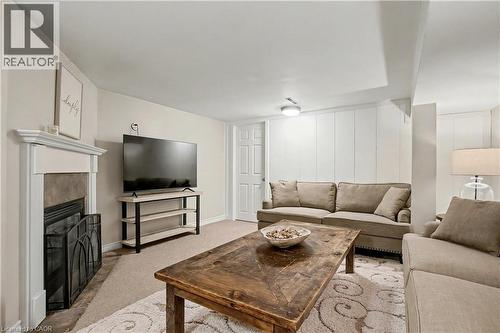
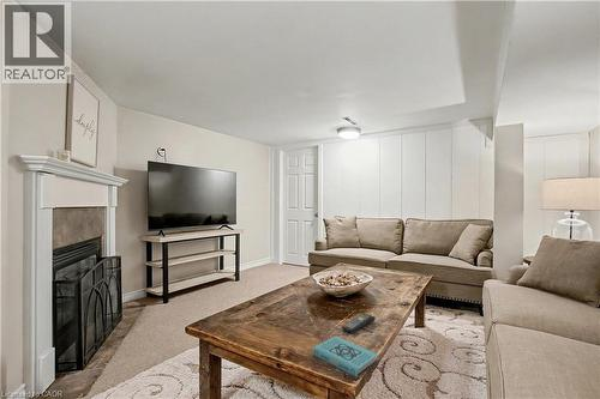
+ book [312,335,379,379]
+ remote control [341,313,377,334]
